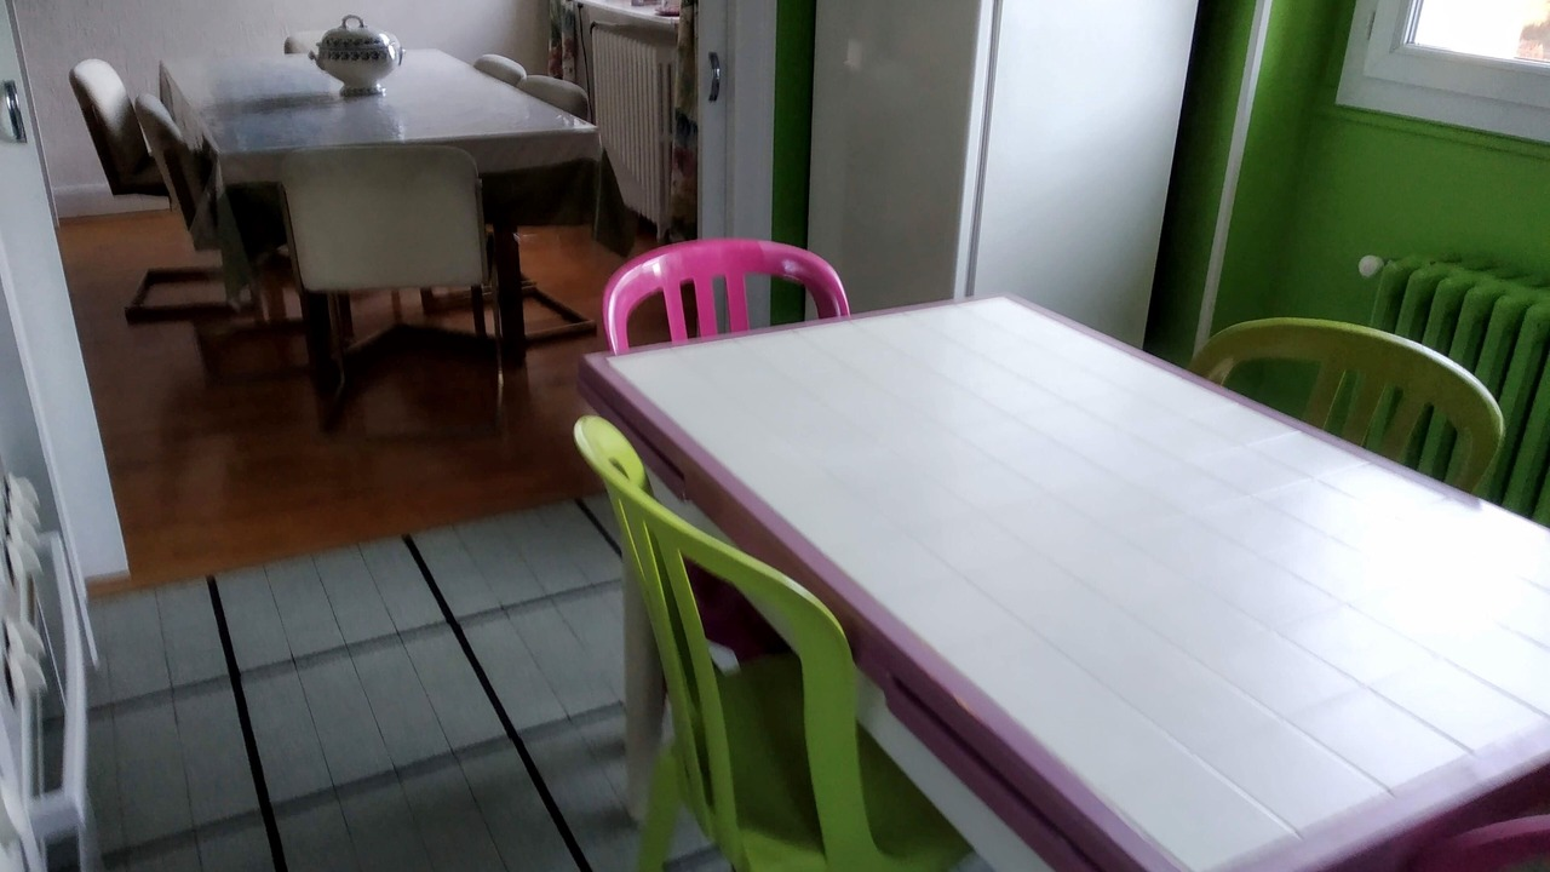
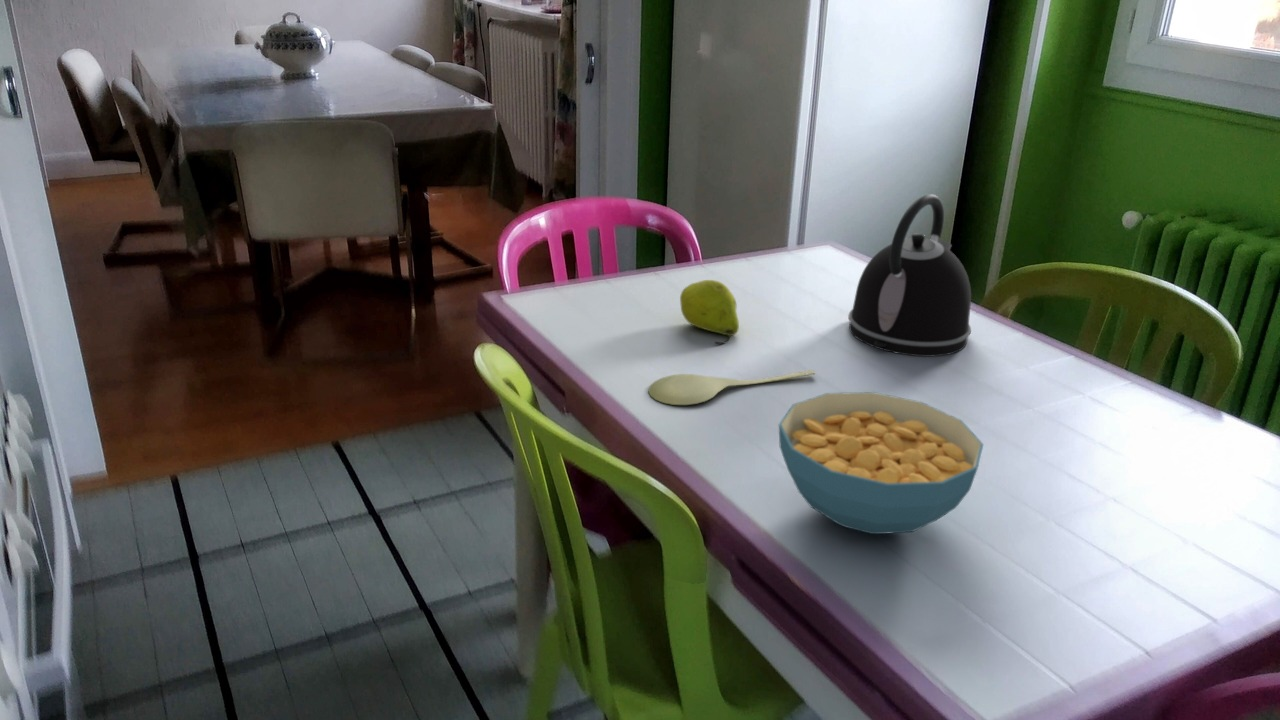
+ kettle [847,193,972,358]
+ spoon [647,369,816,406]
+ fruit [679,279,740,345]
+ cereal bowl [778,391,984,535]
